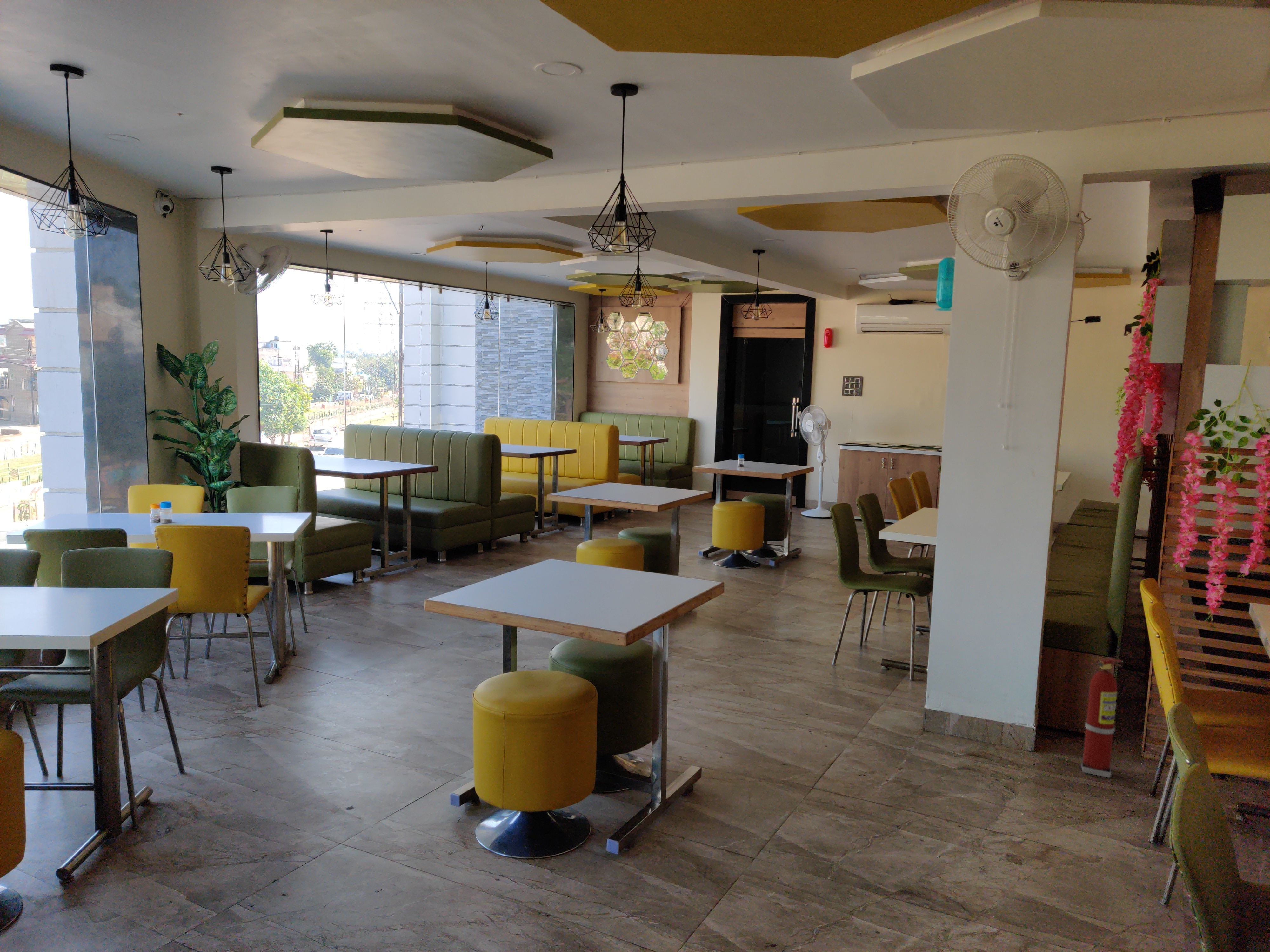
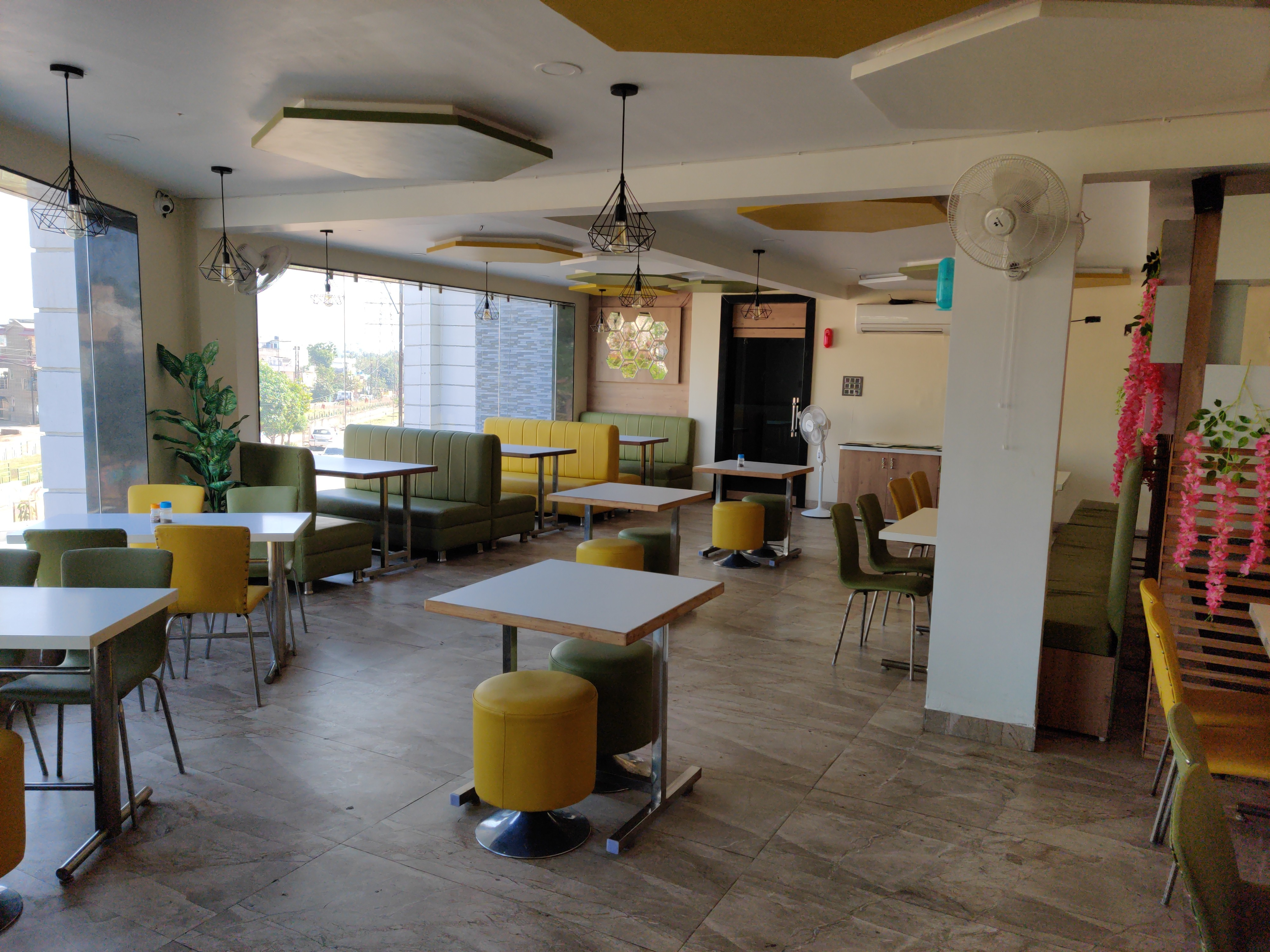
- fire extinguisher [1081,659,1123,778]
